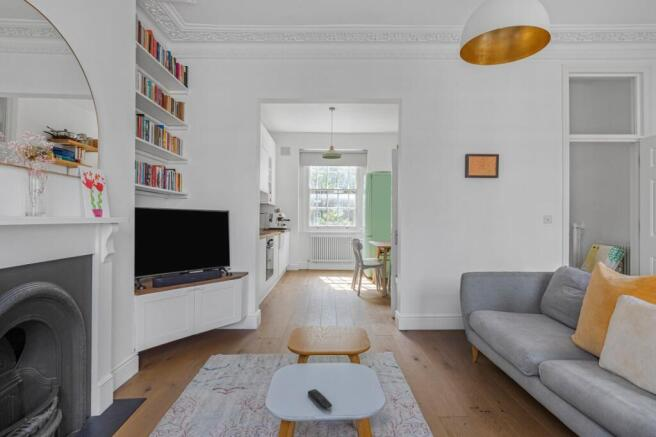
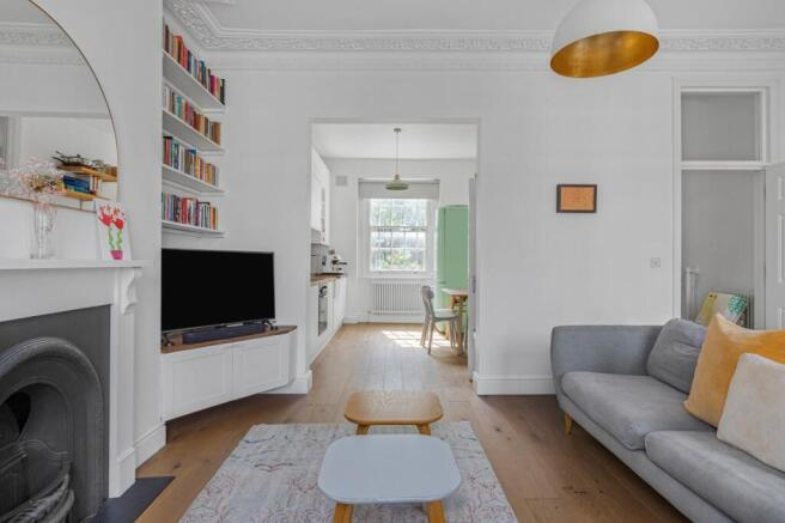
- remote control [307,388,333,411]
